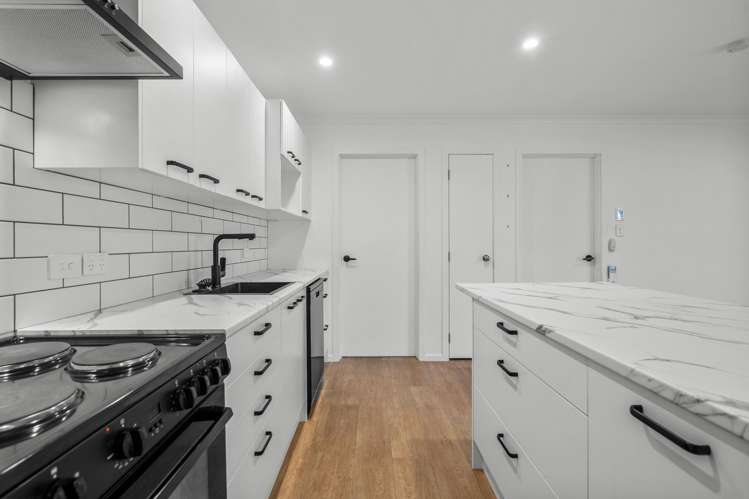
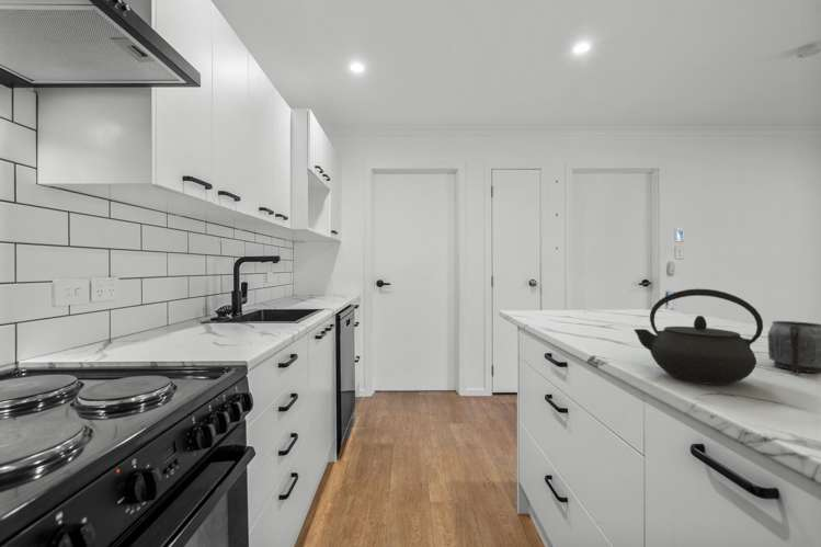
+ kettle [634,288,764,386]
+ mug [766,320,821,376]
